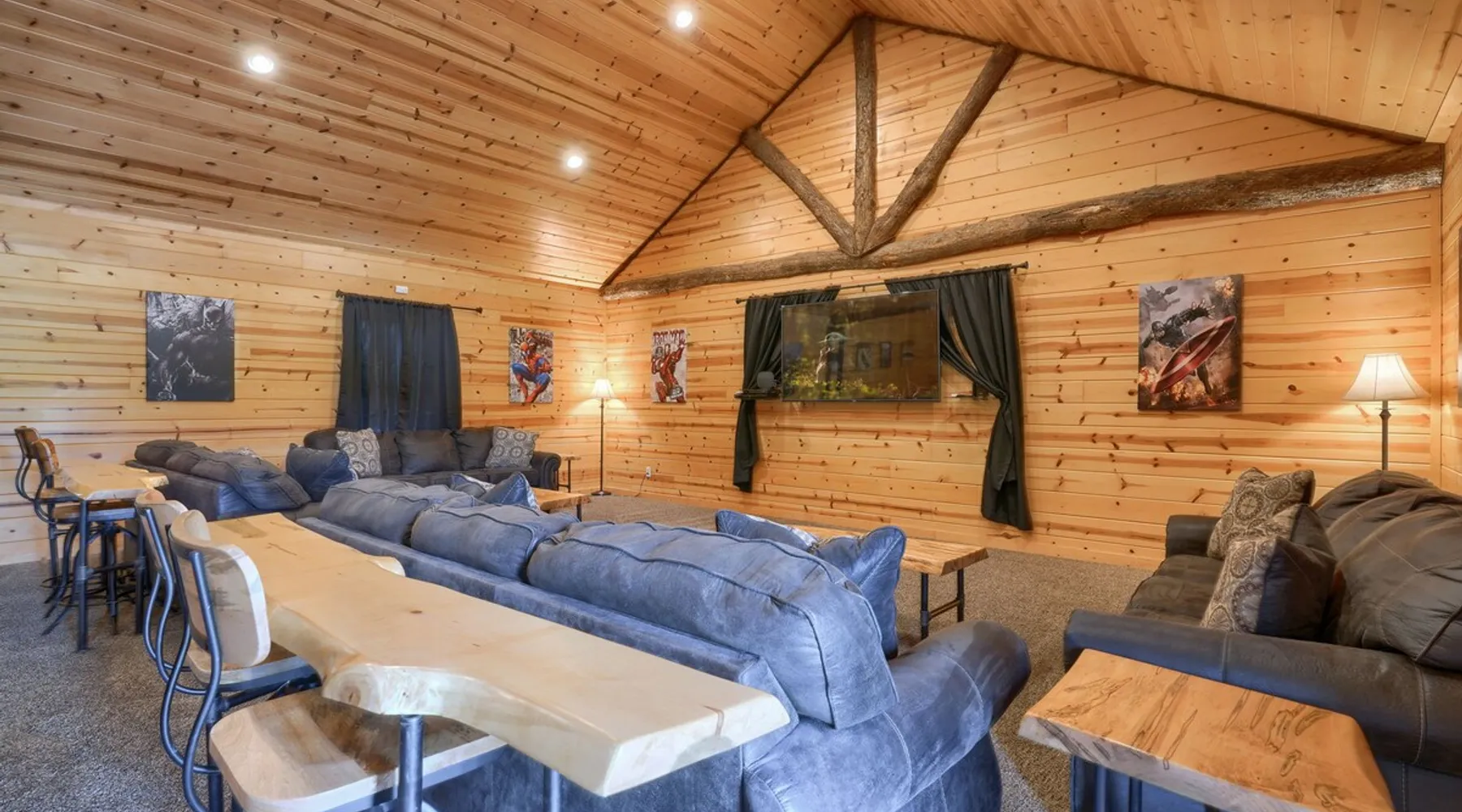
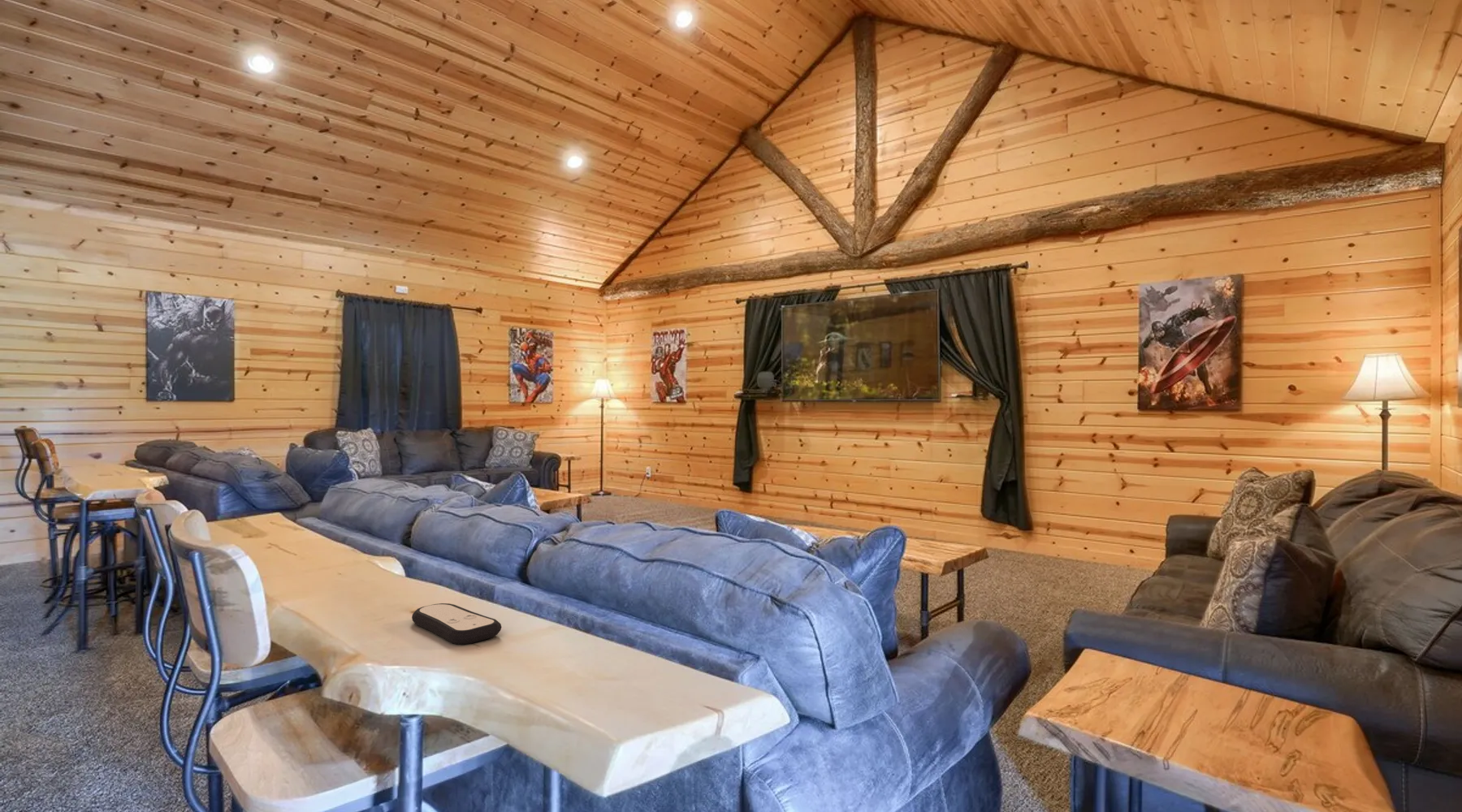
+ remote control [411,603,502,646]
